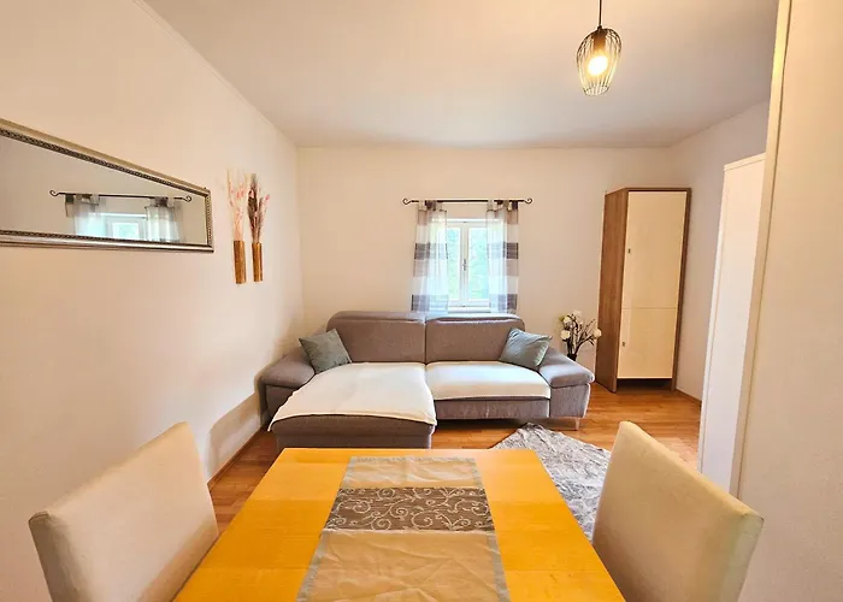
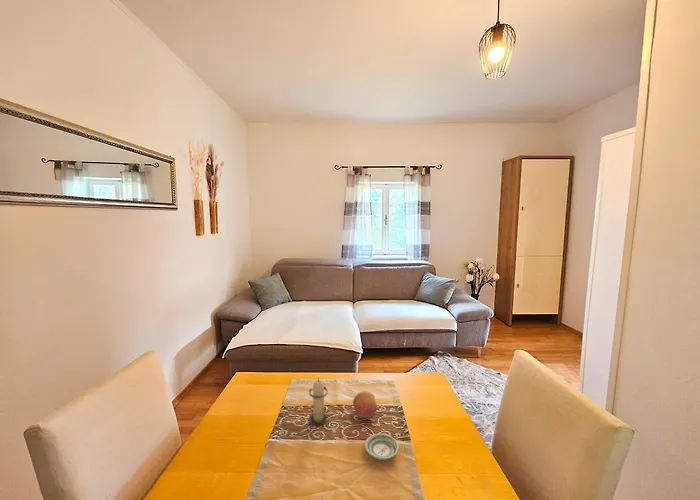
+ fruit [352,390,378,419]
+ saucer [364,433,400,461]
+ candle [308,377,328,426]
